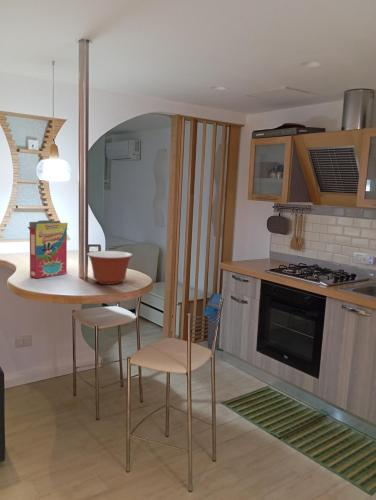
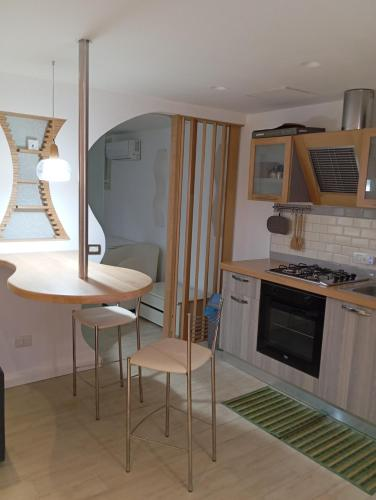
- mixing bowl [86,250,134,286]
- cereal box [27,219,69,279]
